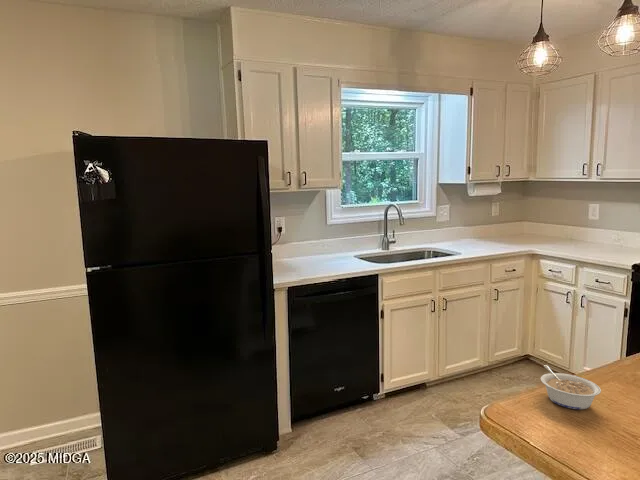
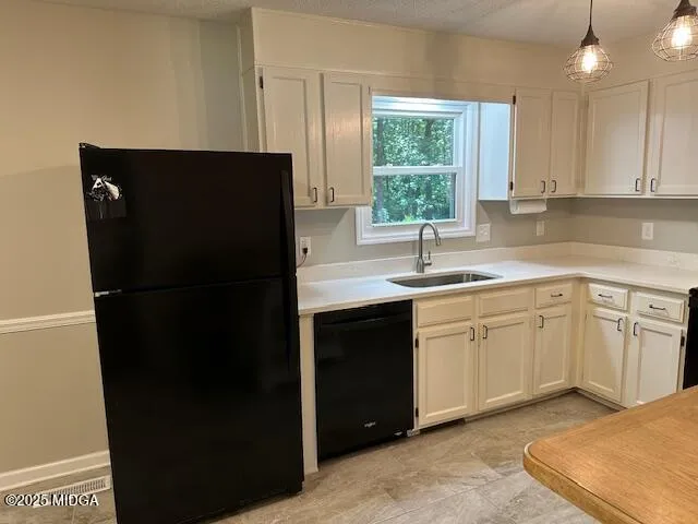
- legume [539,364,602,410]
